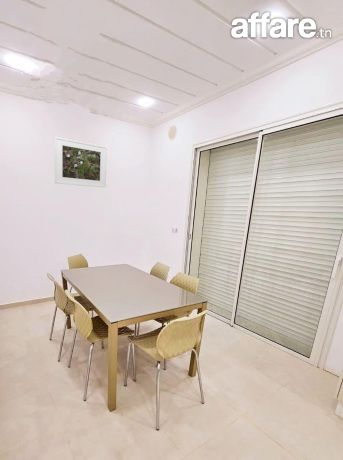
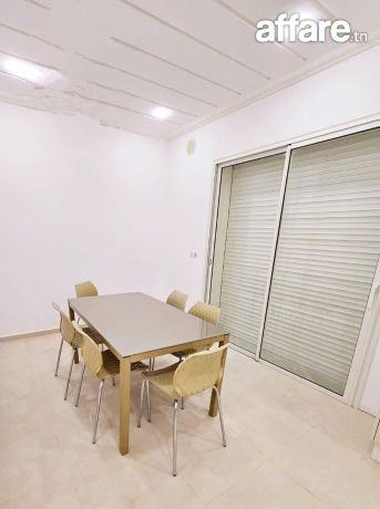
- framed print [54,136,108,188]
